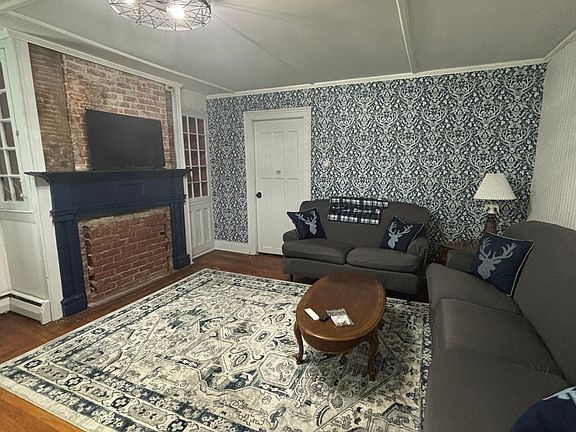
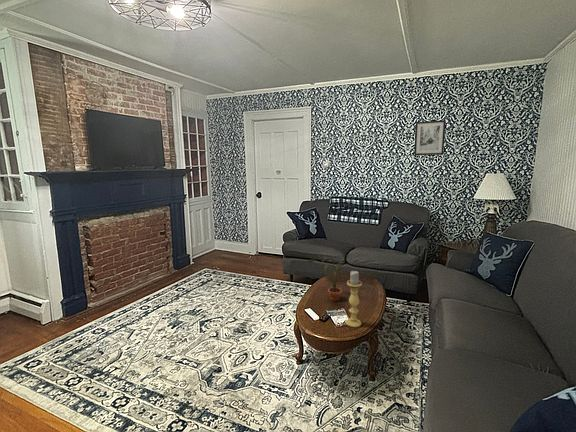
+ wall art [413,119,447,156]
+ potted plant [307,257,351,302]
+ candle holder [345,270,363,328]
